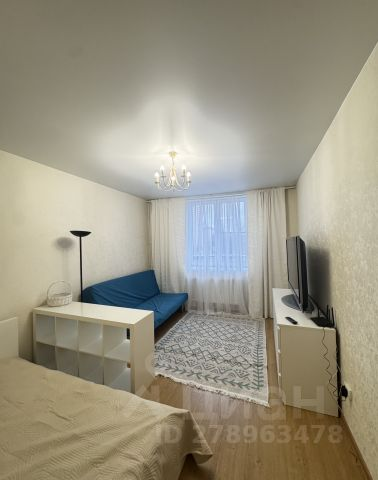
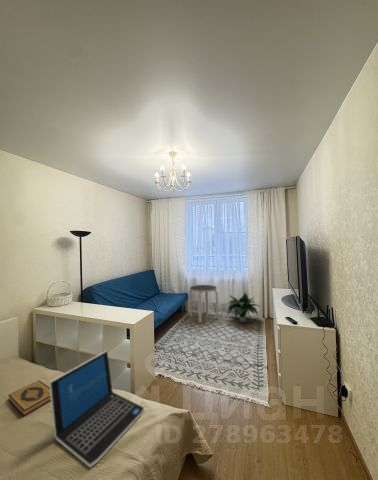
+ laptop [48,350,145,468]
+ side table [188,284,220,324]
+ hardback book [7,380,51,417]
+ potted plant [225,291,262,323]
